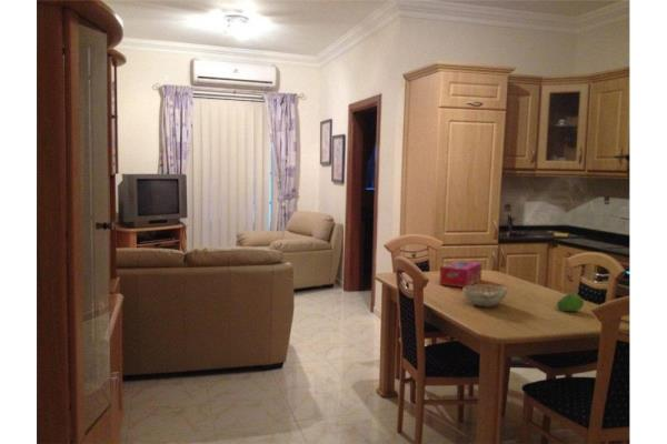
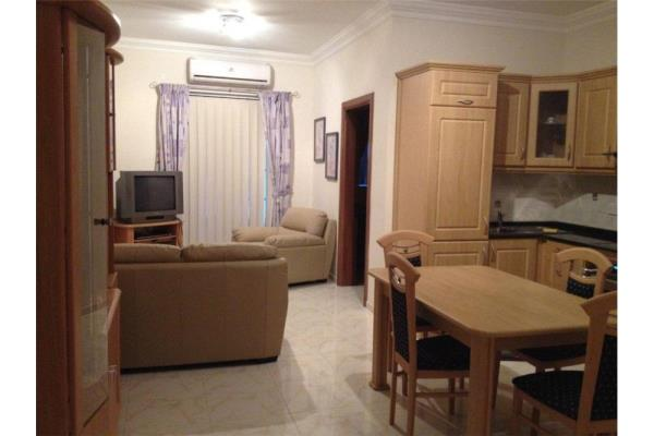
- fruit [556,293,585,313]
- decorative bowl [461,284,509,309]
- tissue box [438,260,482,289]
